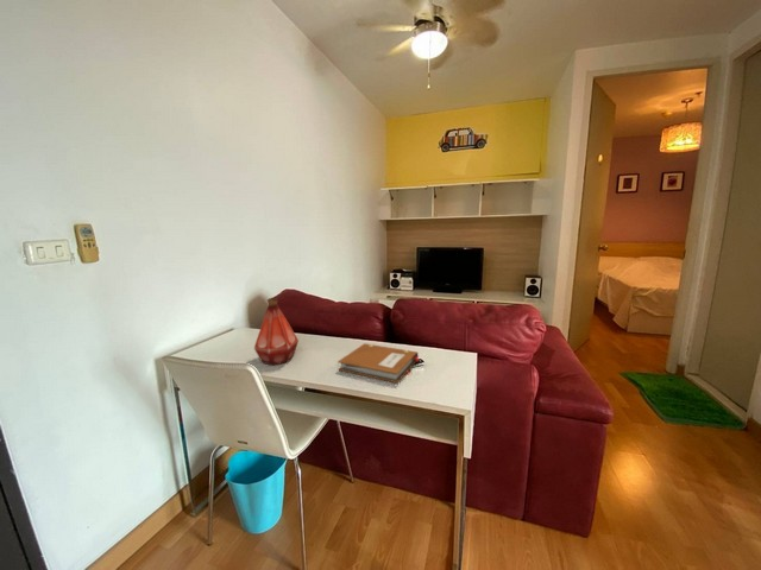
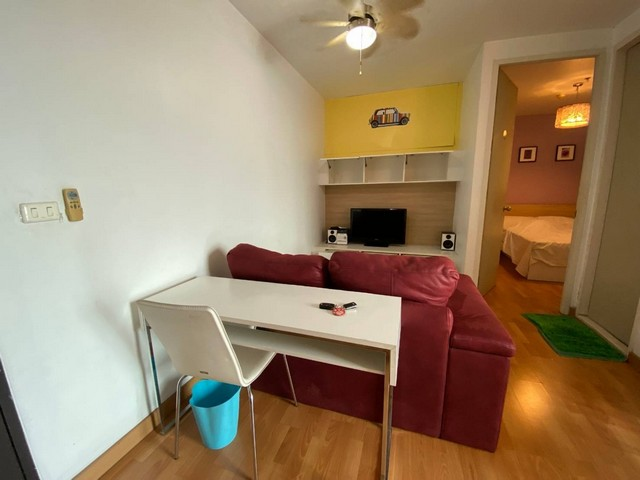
- notebook [337,342,421,384]
- bottle [253,297,300,367]
